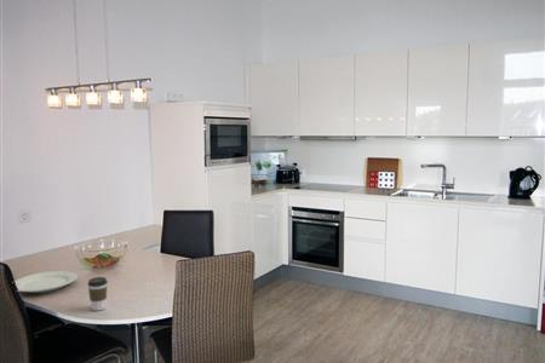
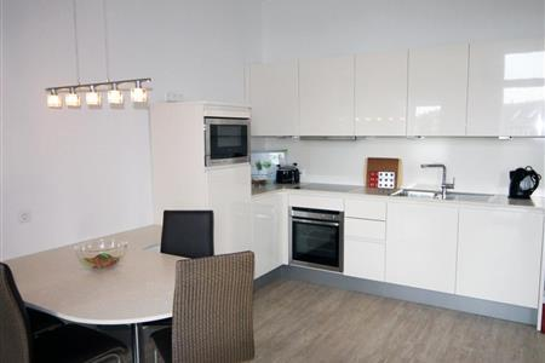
- chinaware [13,270,79,294]
- coffee cup [86,276,109,312]
